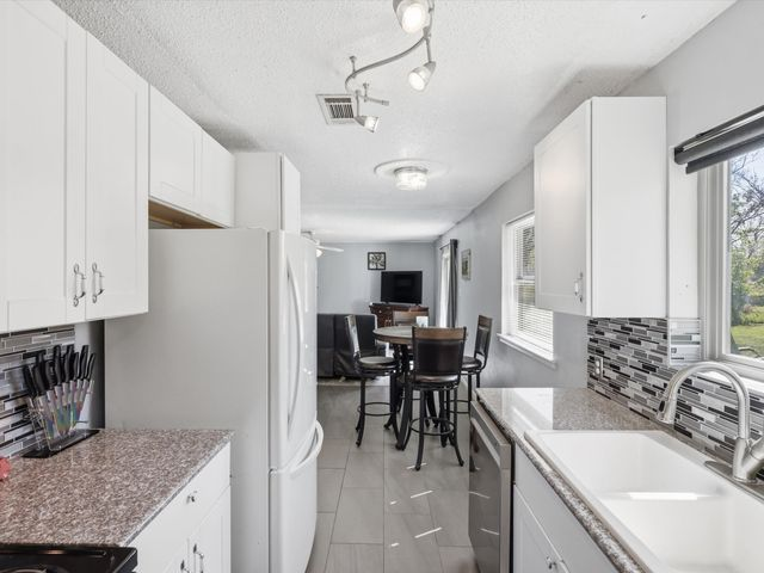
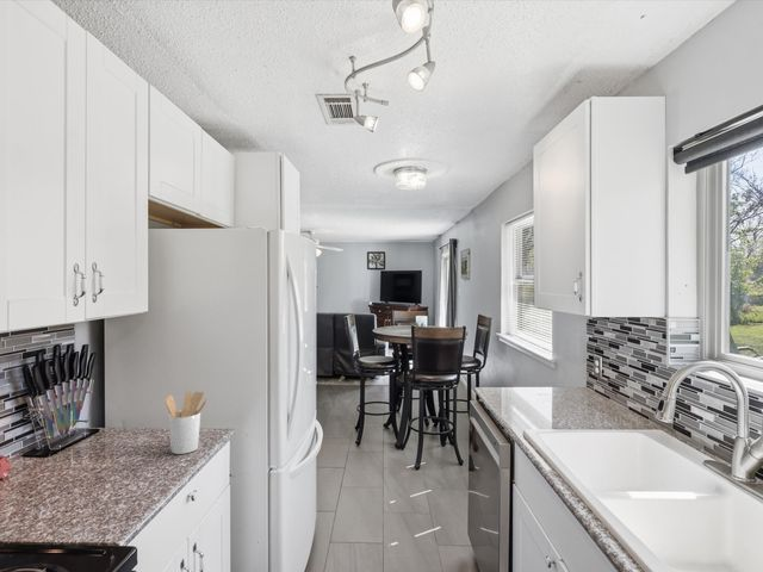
+ utensil holder [165,391,207,455]
